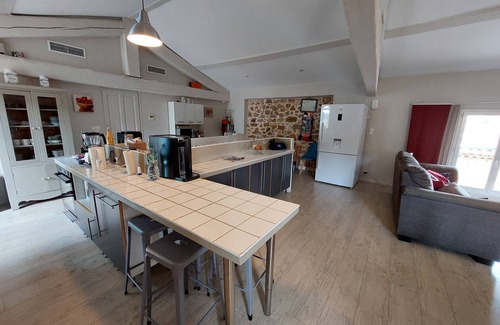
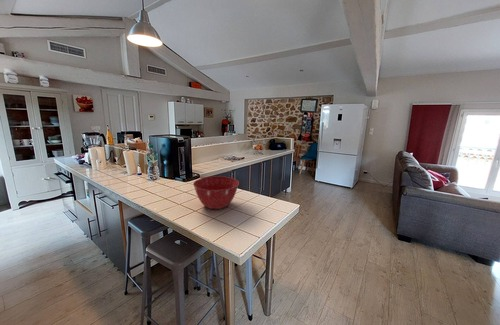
+ mixing bowl [192,175,240,210]
